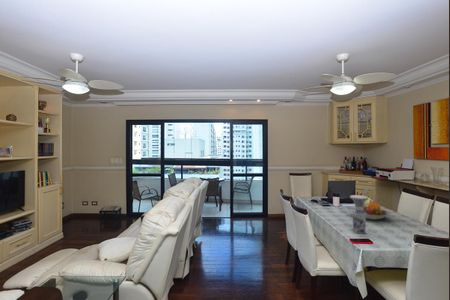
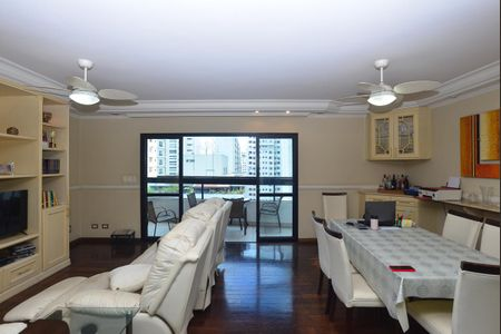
- vase [349,194,370,234]
- fruit bowl [350,200,392,221]
